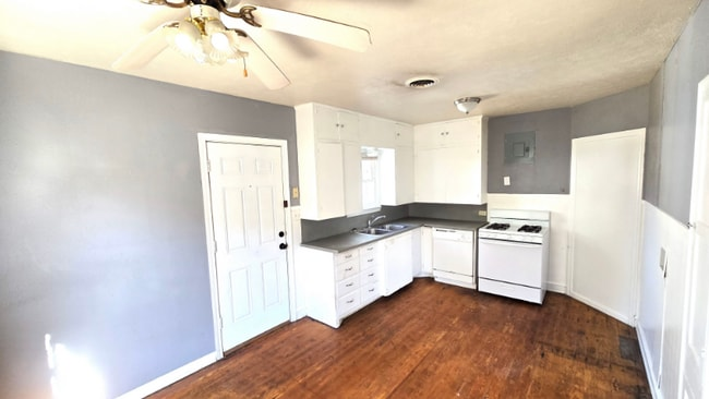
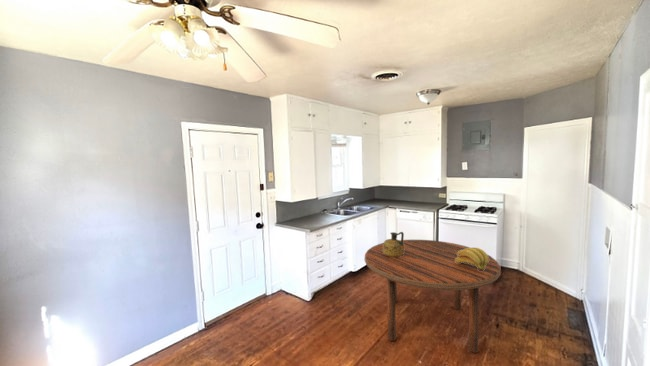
+ ceramic jug [383,231,405,257]
+ dining table [364,239,502,354]
+ banana bunch [455,247,489,271]
